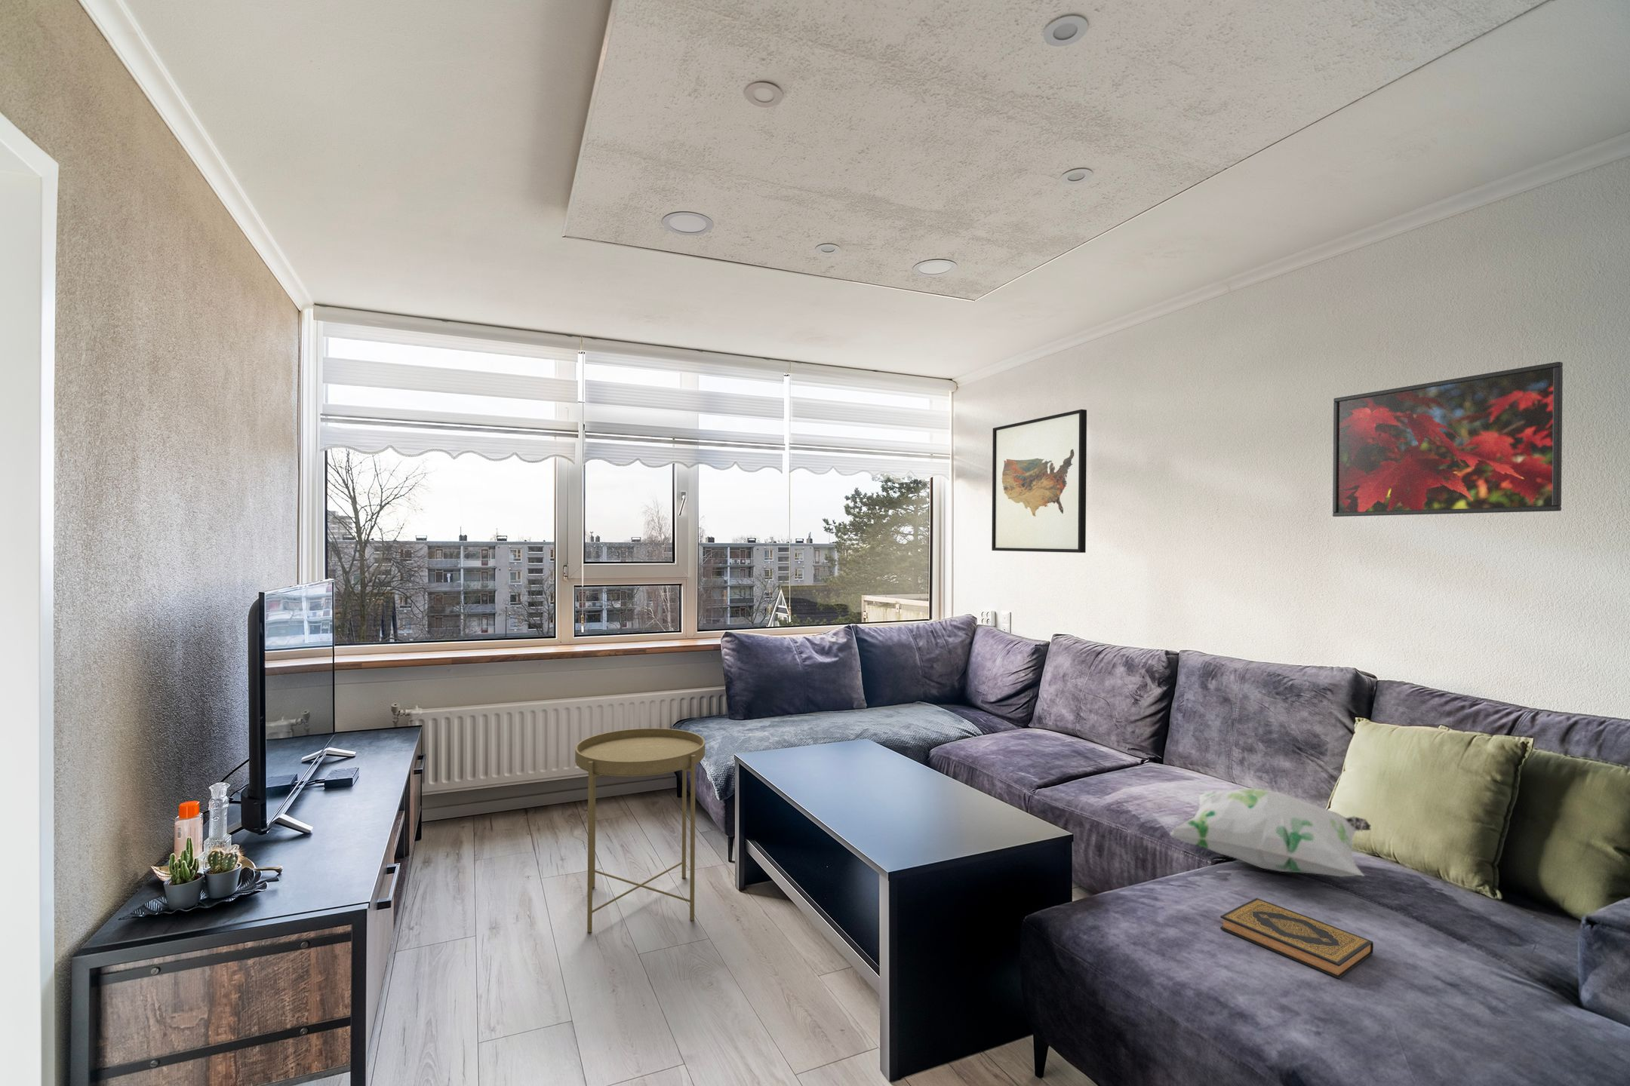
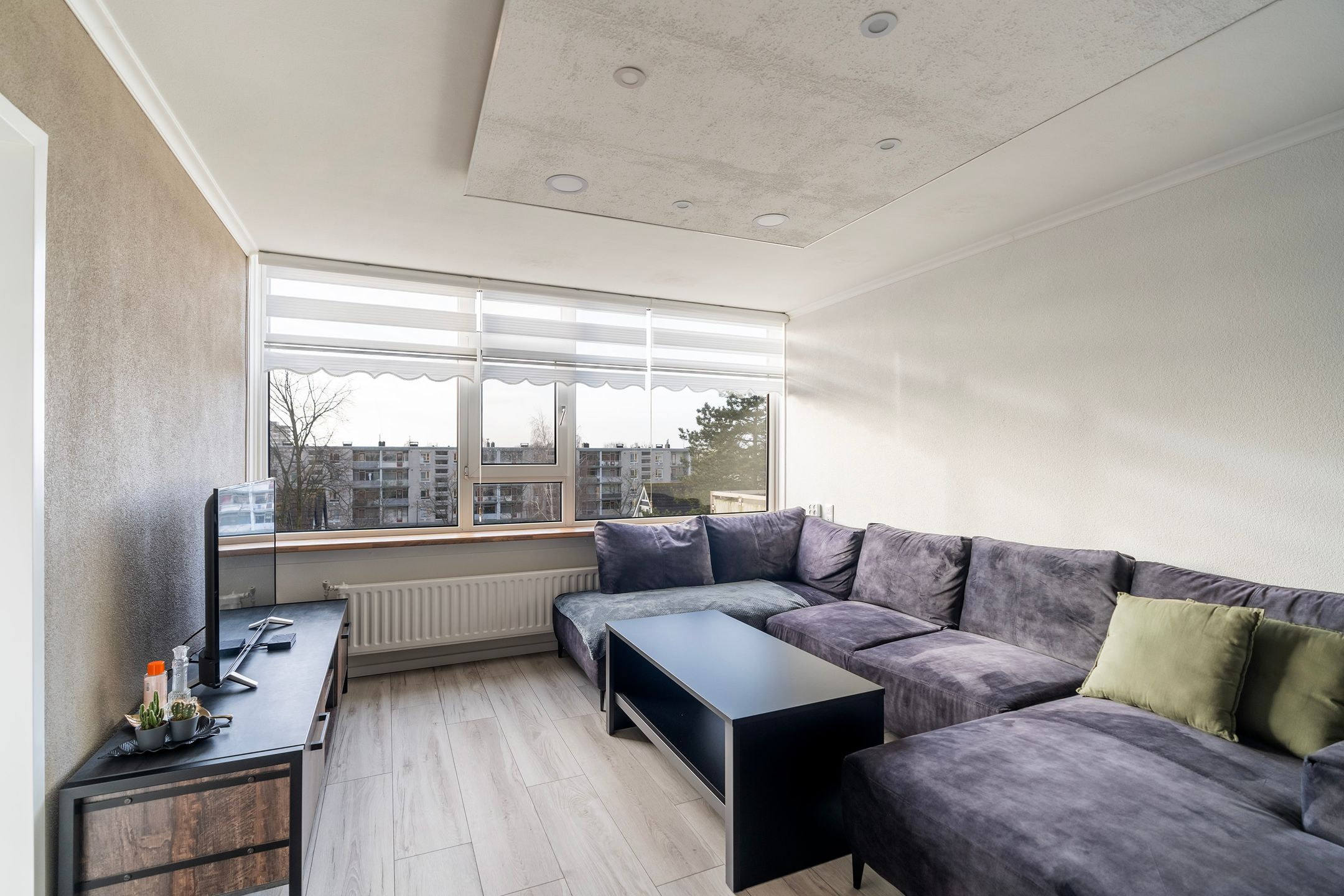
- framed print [1332,361,1563,518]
- wall art [991,408,1088,554]
- side table [575,727,706,933]
- hardback book [1220,897,1374,979]
- decorative pillow [1169,788,1372,878]
